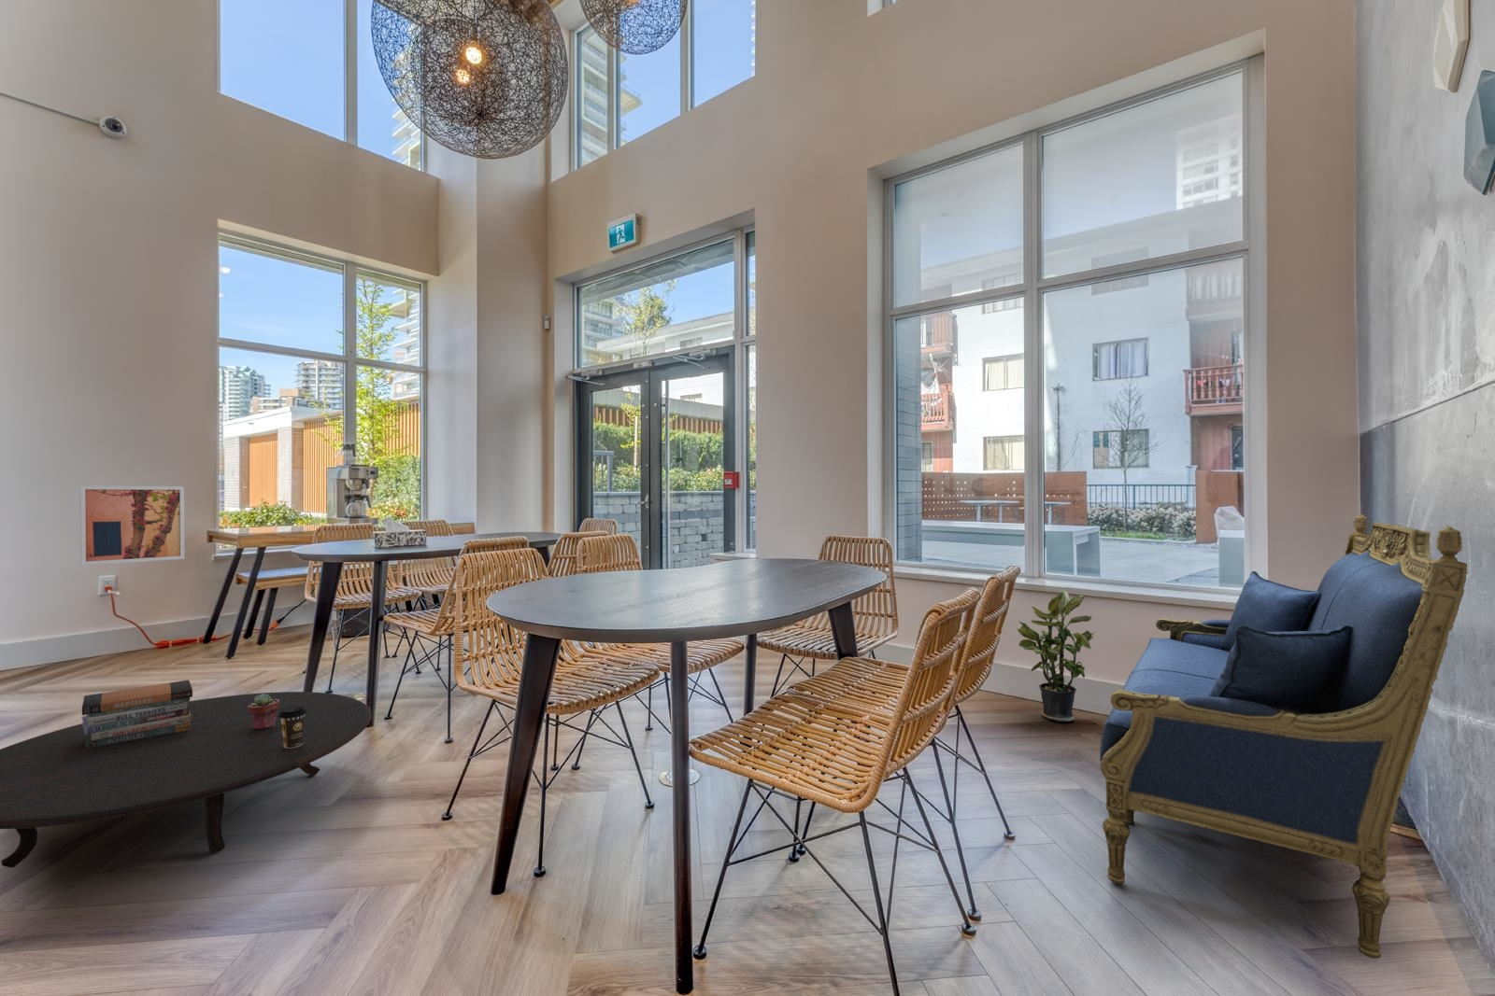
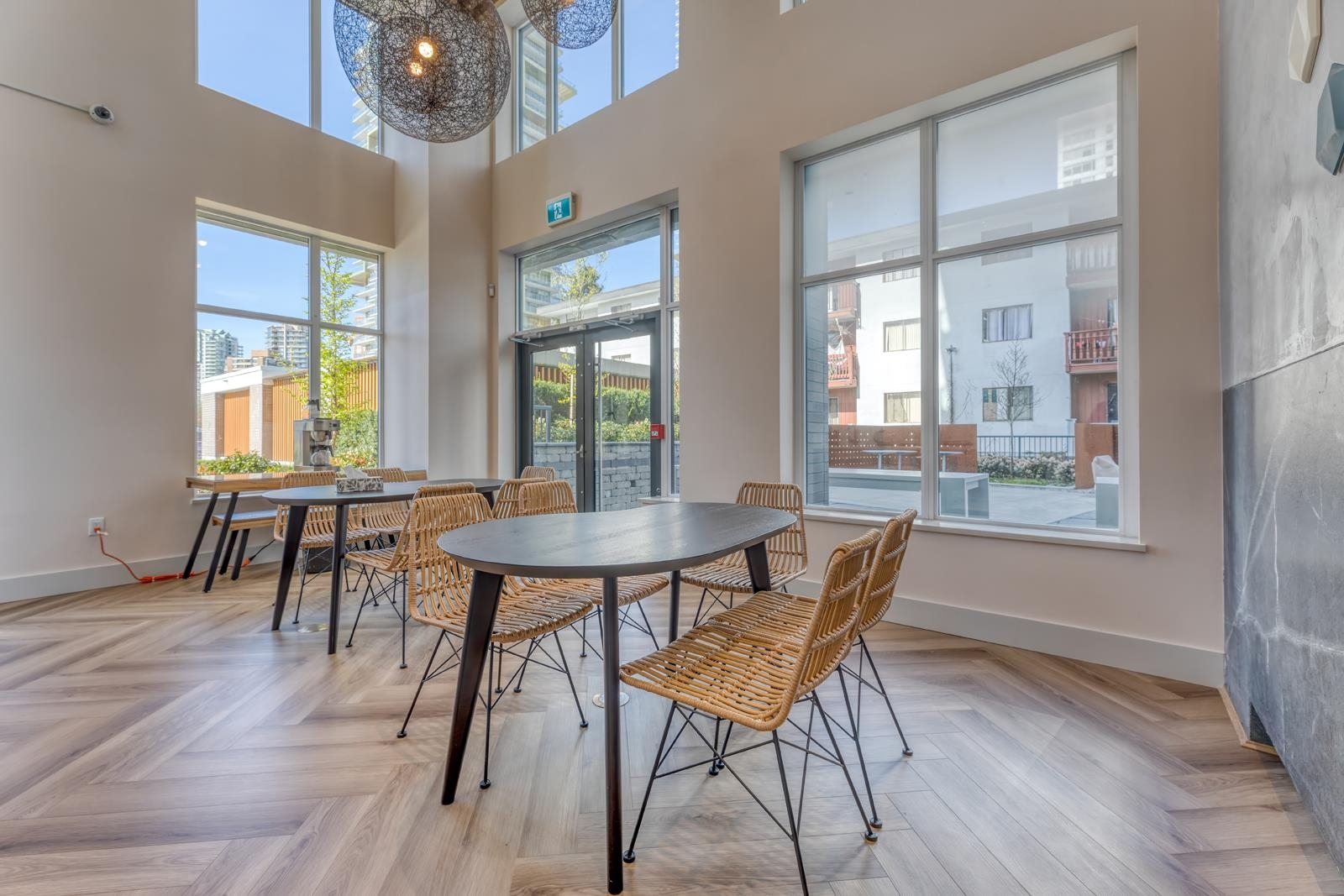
- potted plant [1017,589,1095,723]
- coffee cup [278,706,307,748]
- book stack [81,679,194,748]
- table [0,690,373,868]
- potted succulent [248,694,279,730]
- settee [1099,514,1468,959]
- wall art [79,486,186,566]
